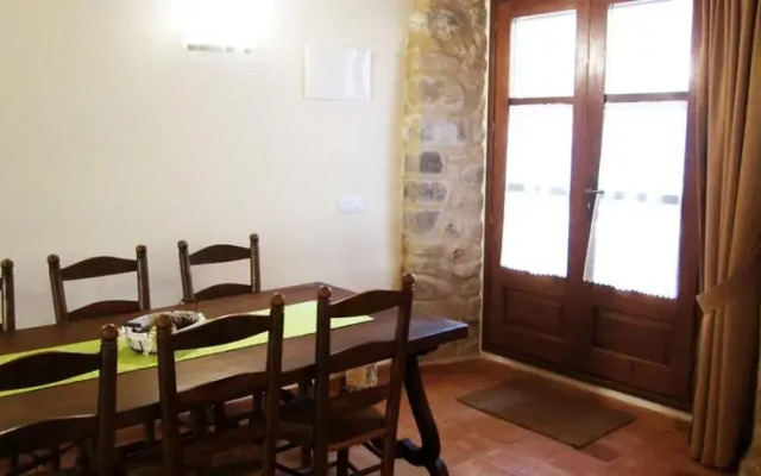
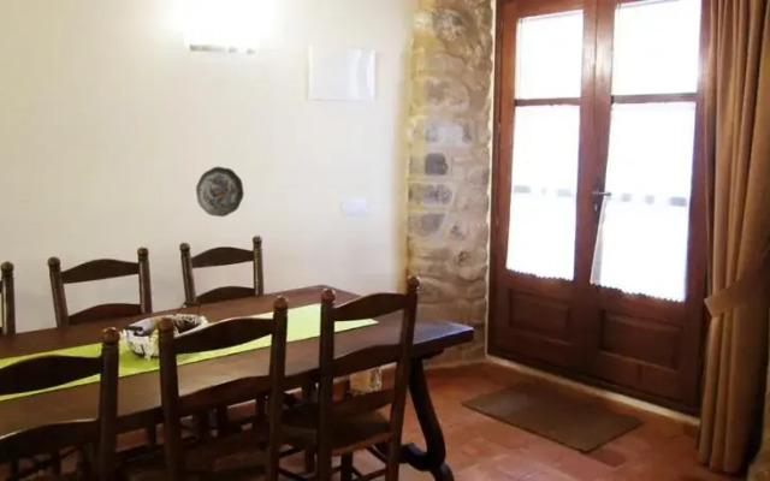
+ decorative plate [195,166,245,218]
